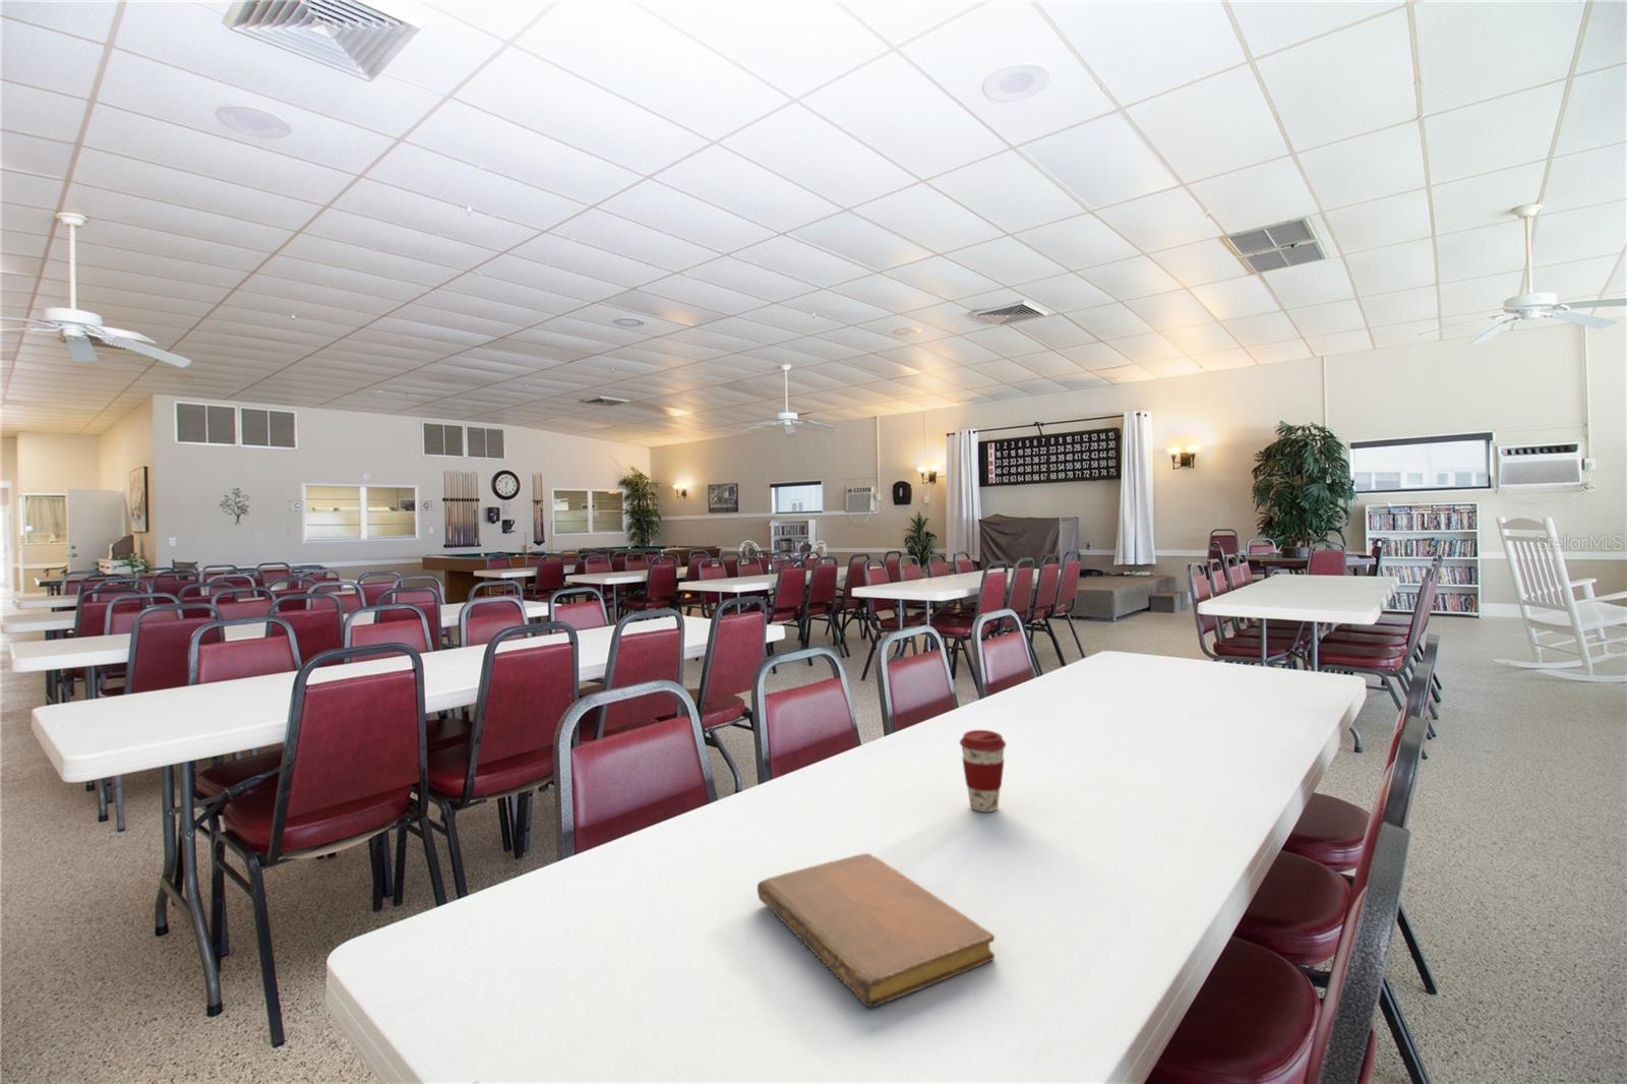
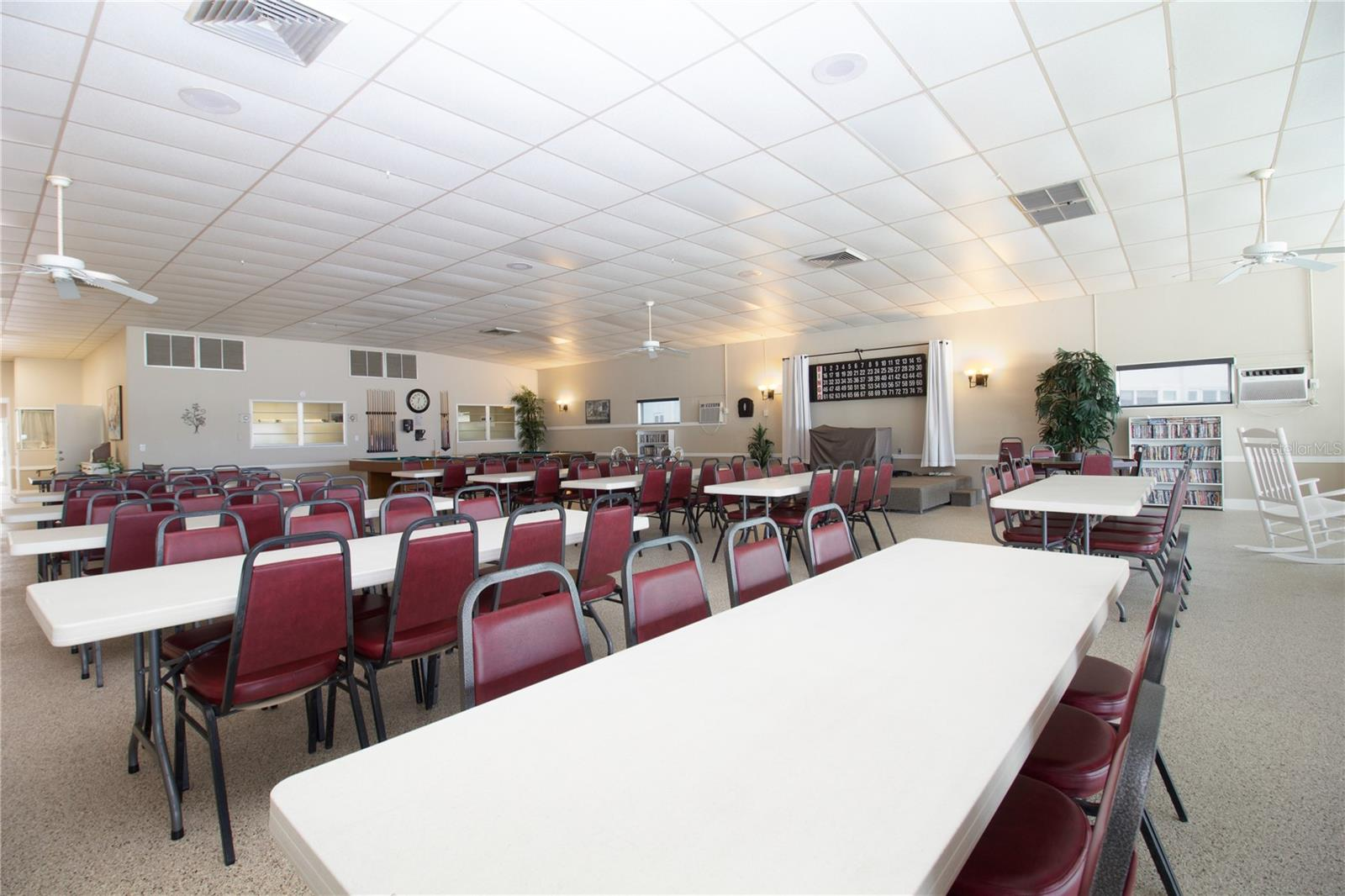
- notebook [756,852,996,1008]
- coffee cup [959,730,1006,813]
